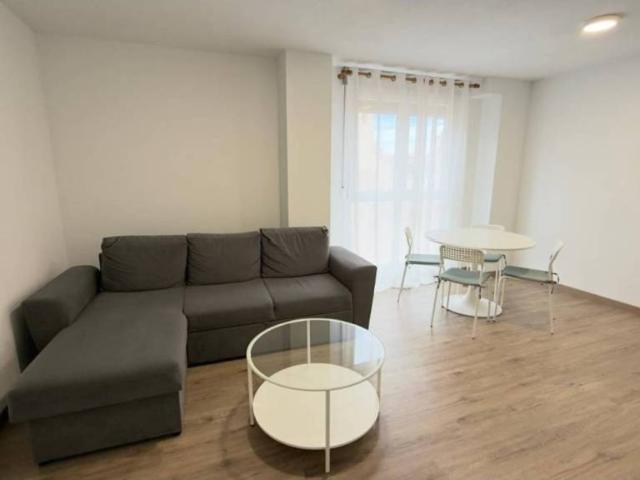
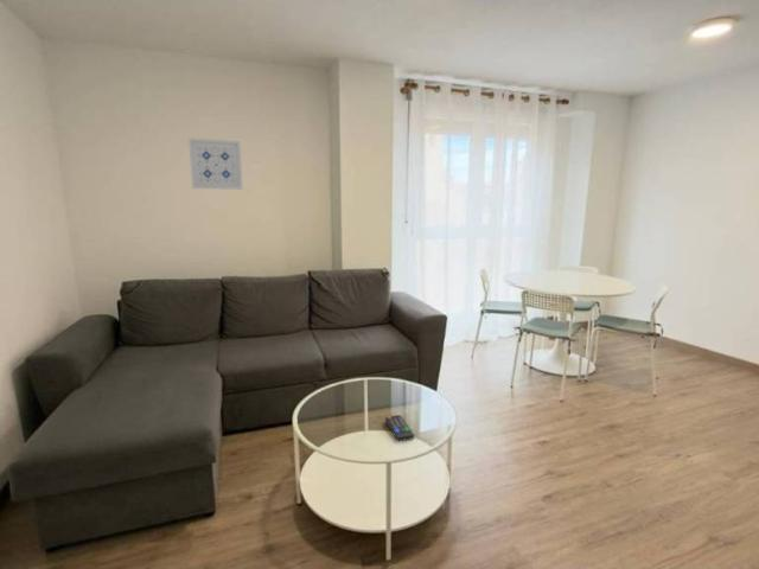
+ wall art [187,138,243,191]
+ remote control [384,414,415,442]
